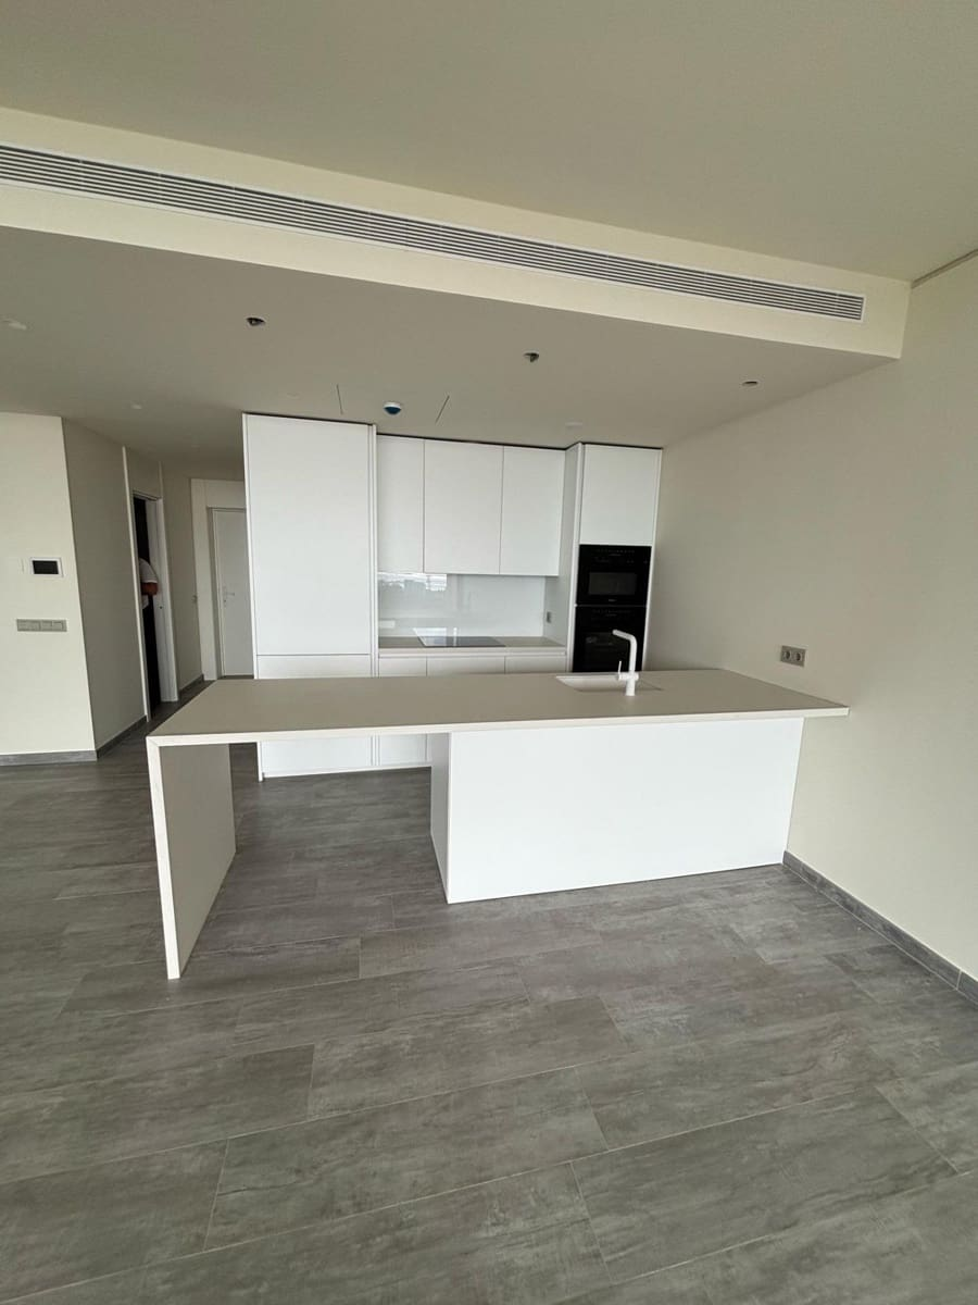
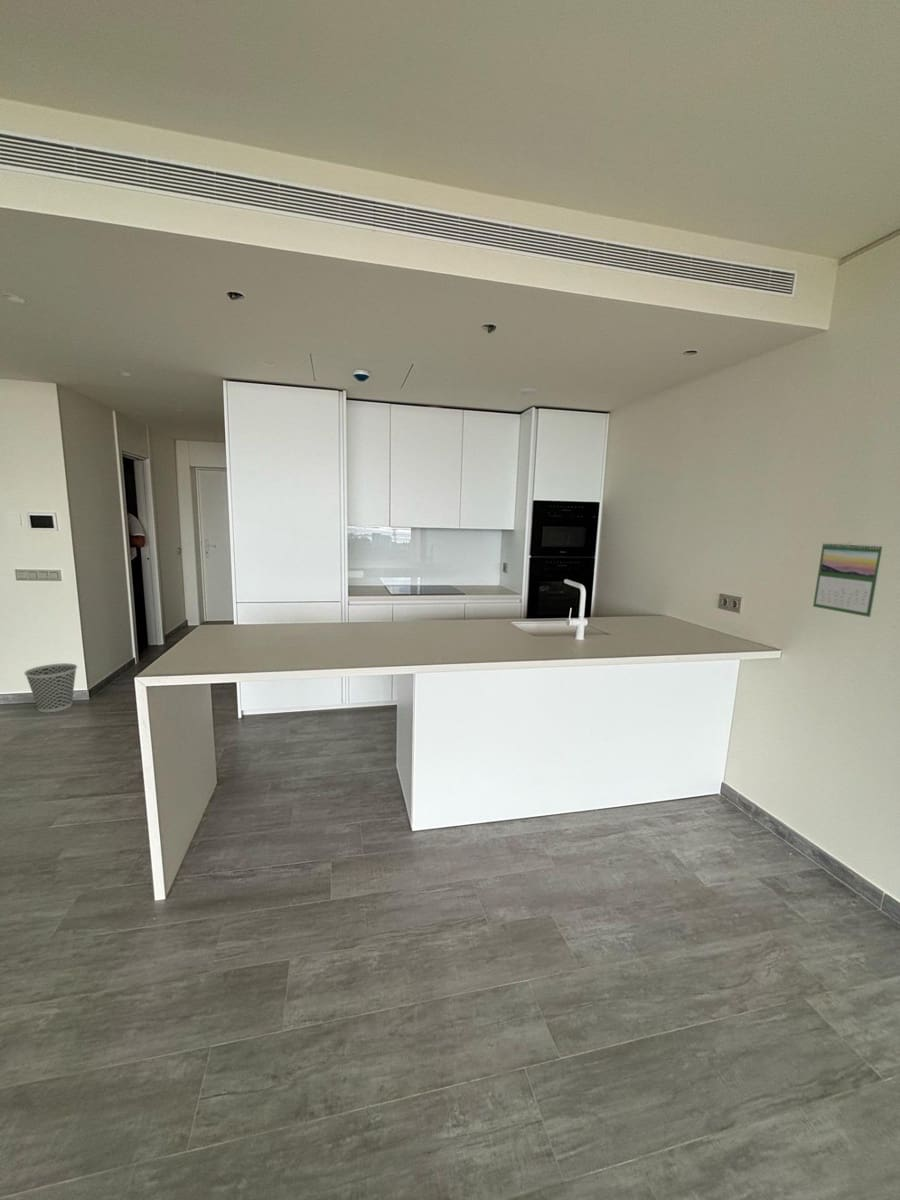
+ calendar [812,541,885,618]
+ wastebasket [24,662,78,713]
